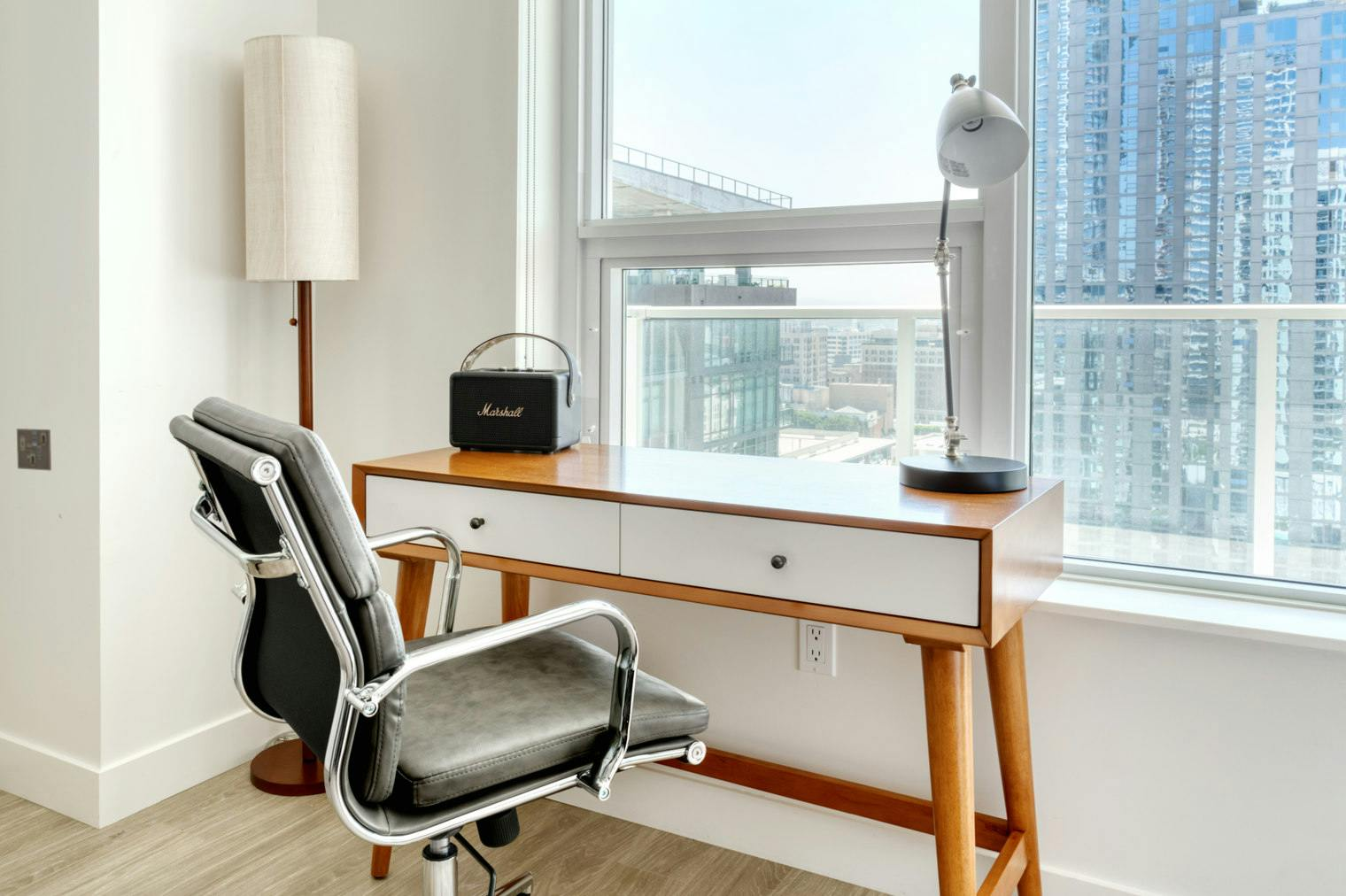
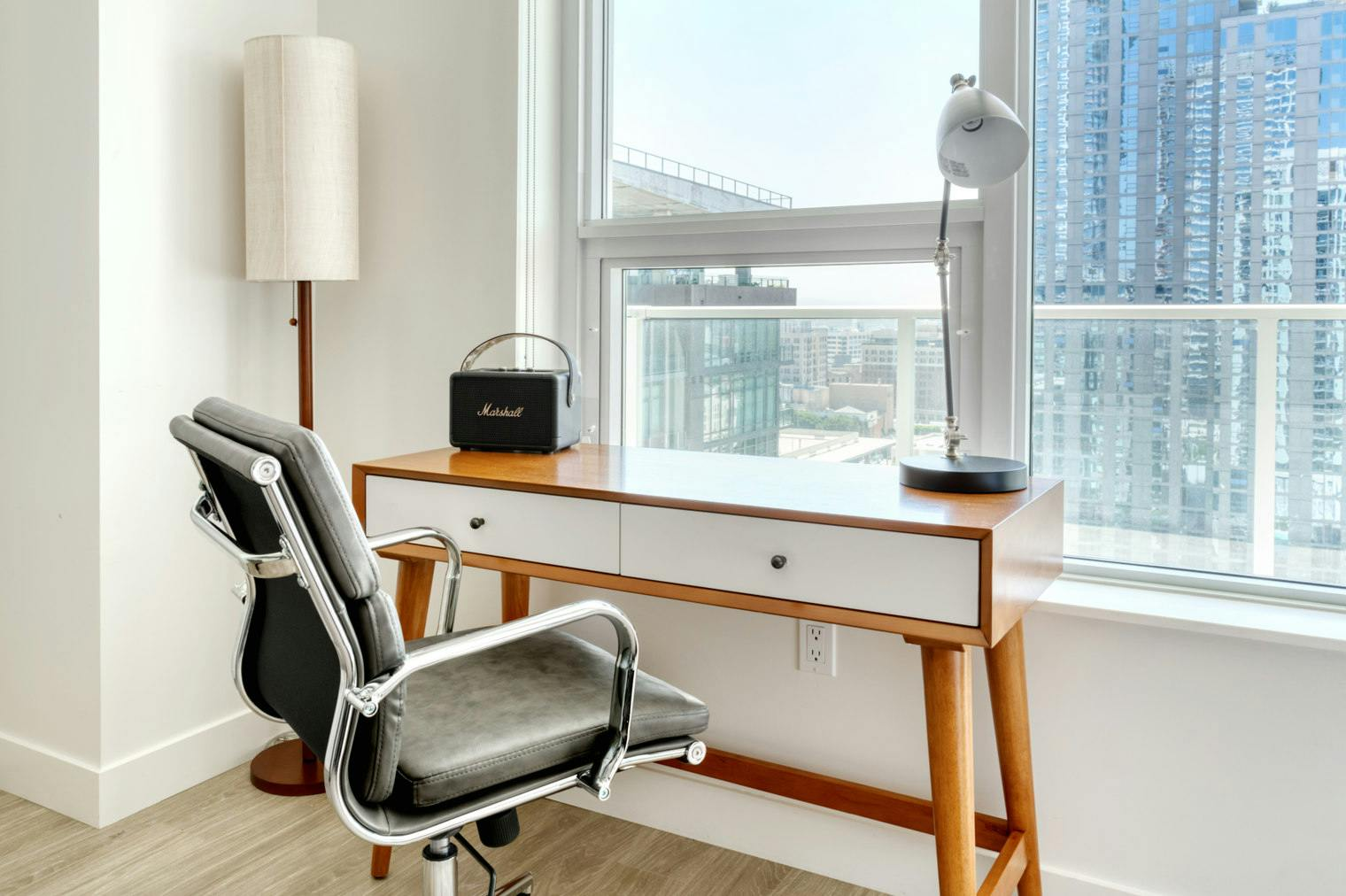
- framed print [16,428,52,472]
